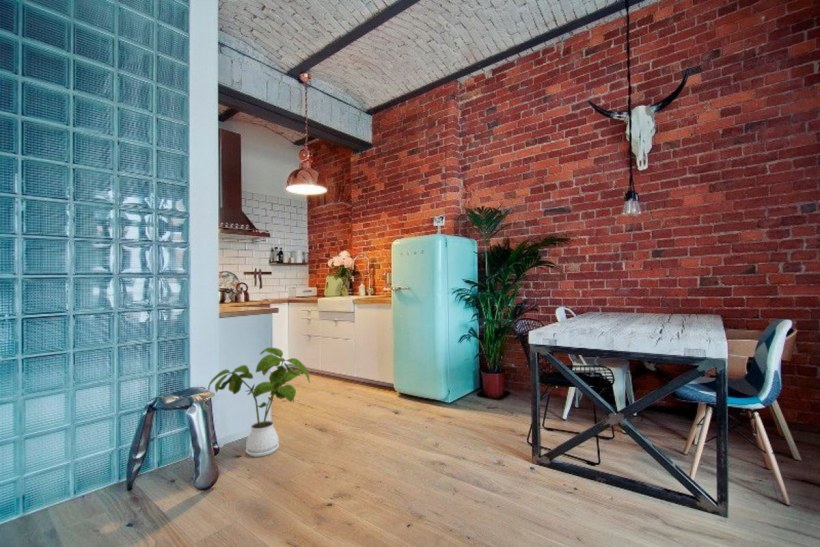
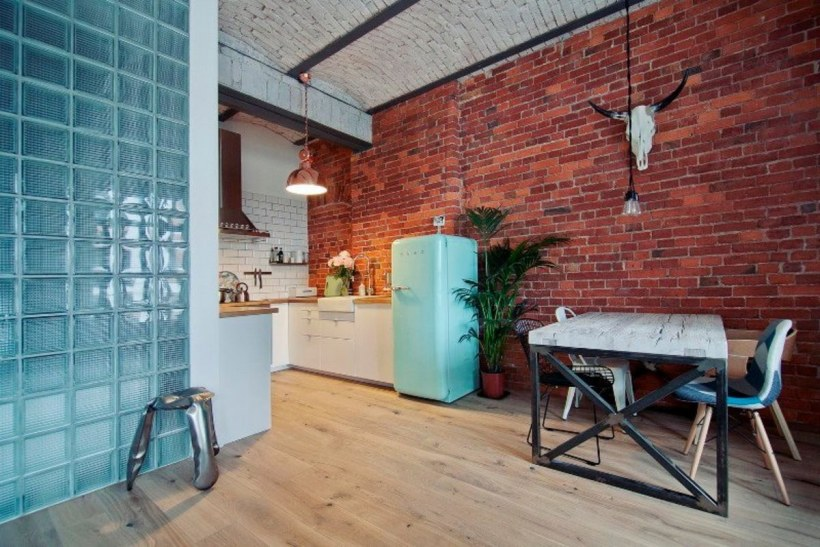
- house plant [207,347,311,458]
